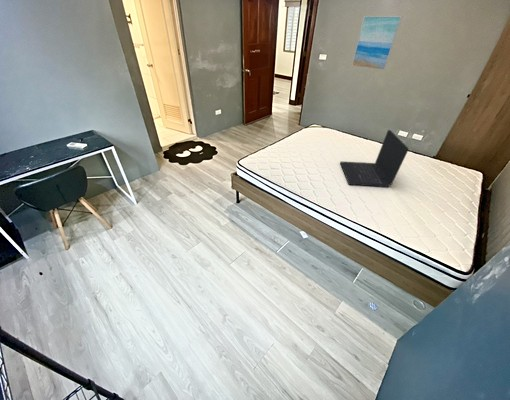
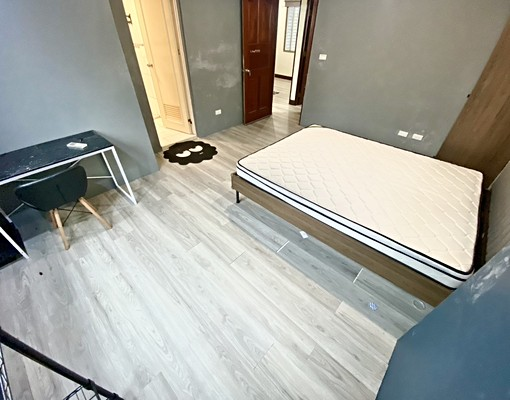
- laptop [339,129,409,188]
- wall art [351,15,403,71]
